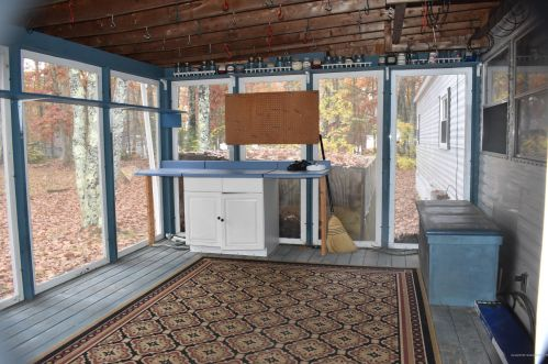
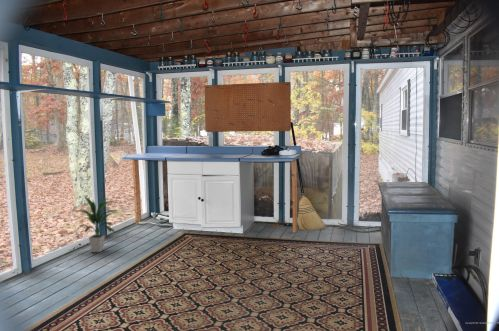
+ indoor plant [71,195,117,253]
